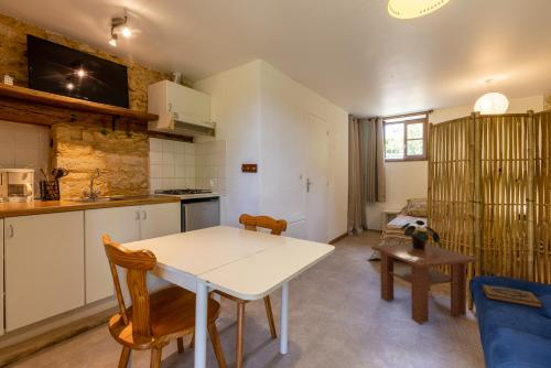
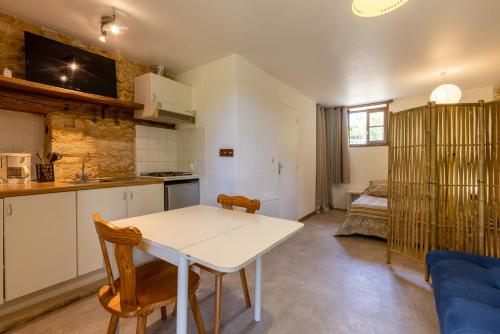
- coffee table [370,241,479,325]
- hardback book [480,283,544,310]
- potted plant [400,219,442,249]
